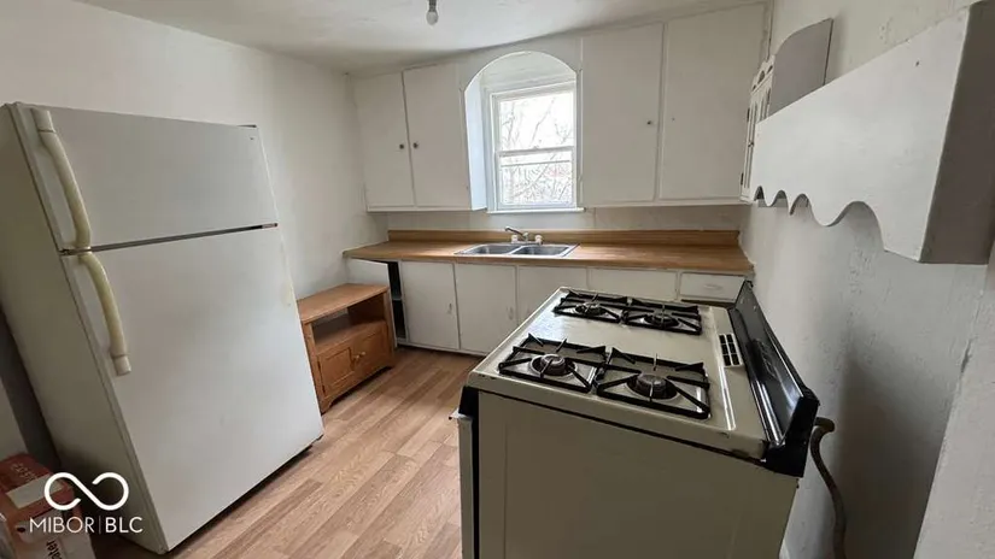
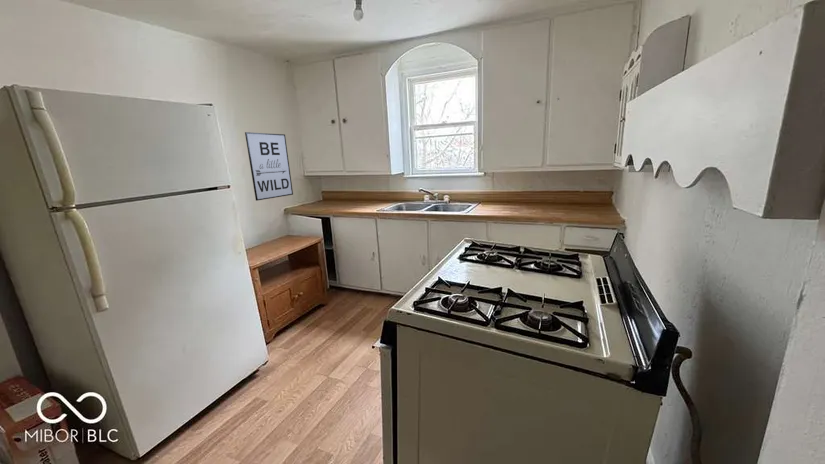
+ wall art [244,131,294,202]
